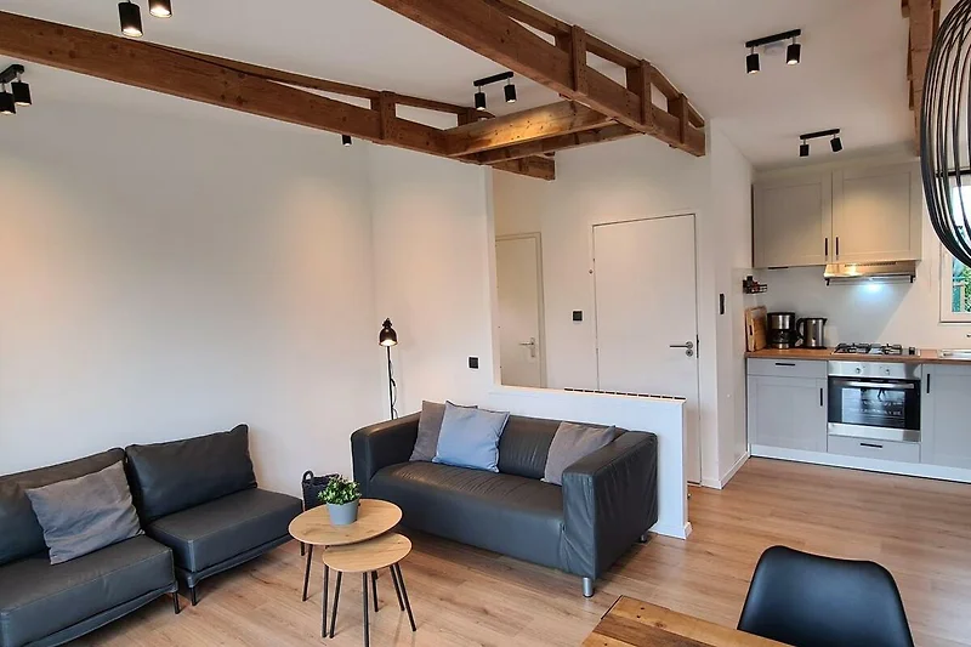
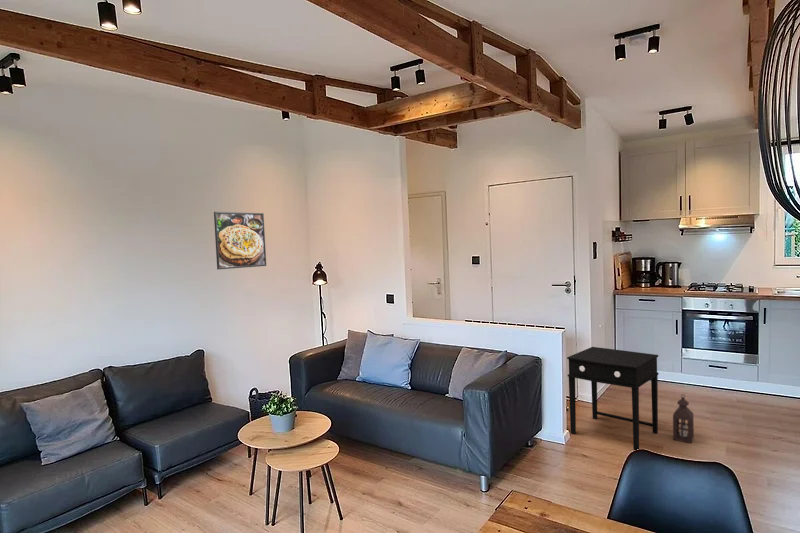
+ lantern [672,393,695,444]
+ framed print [213,211,267,270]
+ side table [566,346,660,451]
